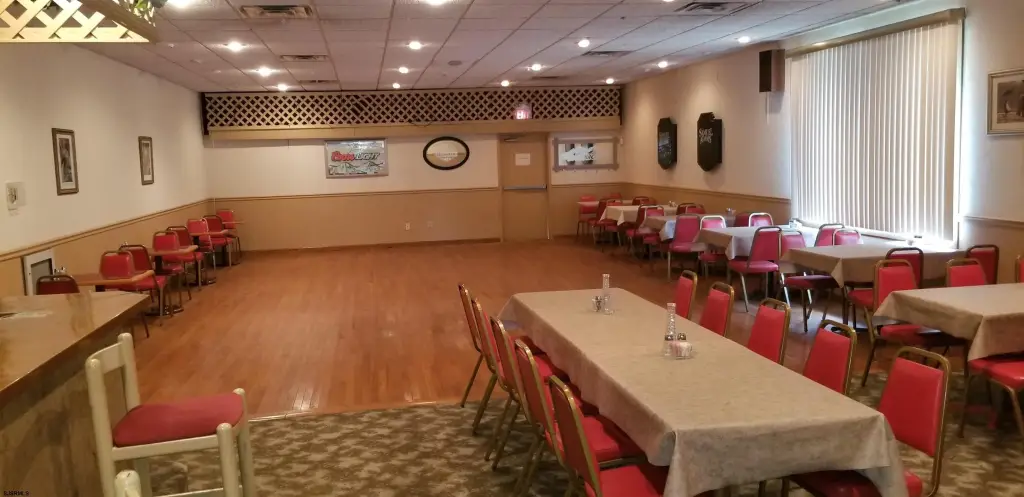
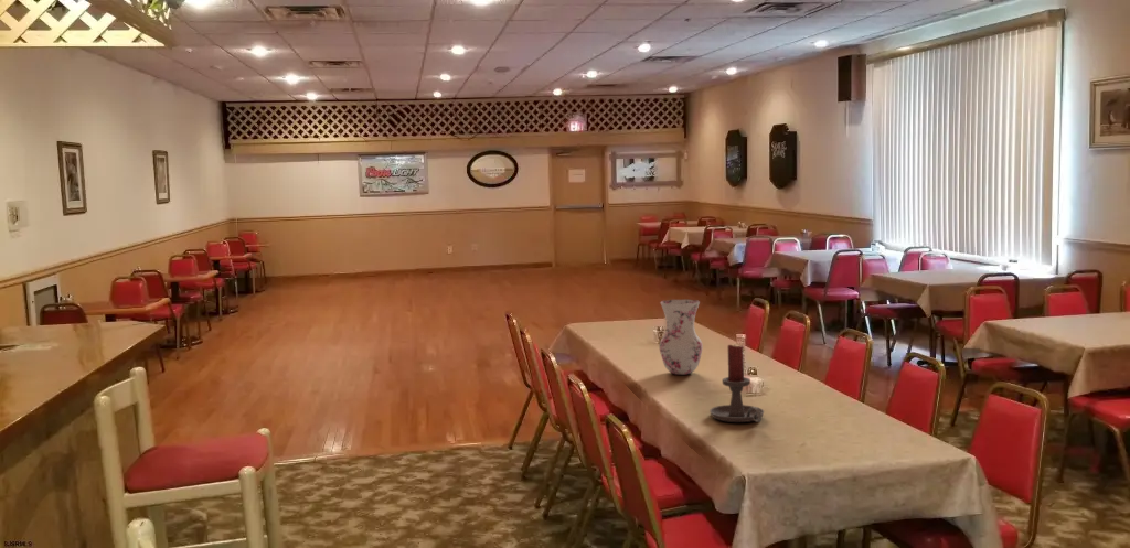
+ vase [658,299,704,376]
+ candle holder [708,343,765,423]
